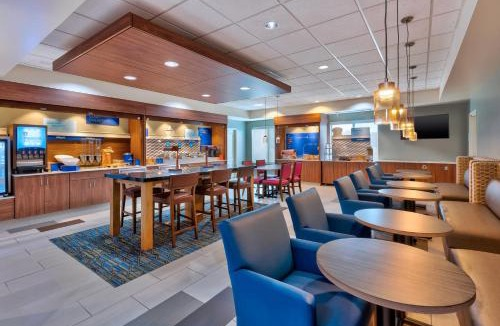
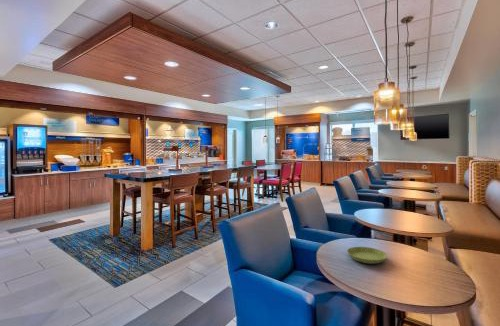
+ saucer [346,246,388,265]
